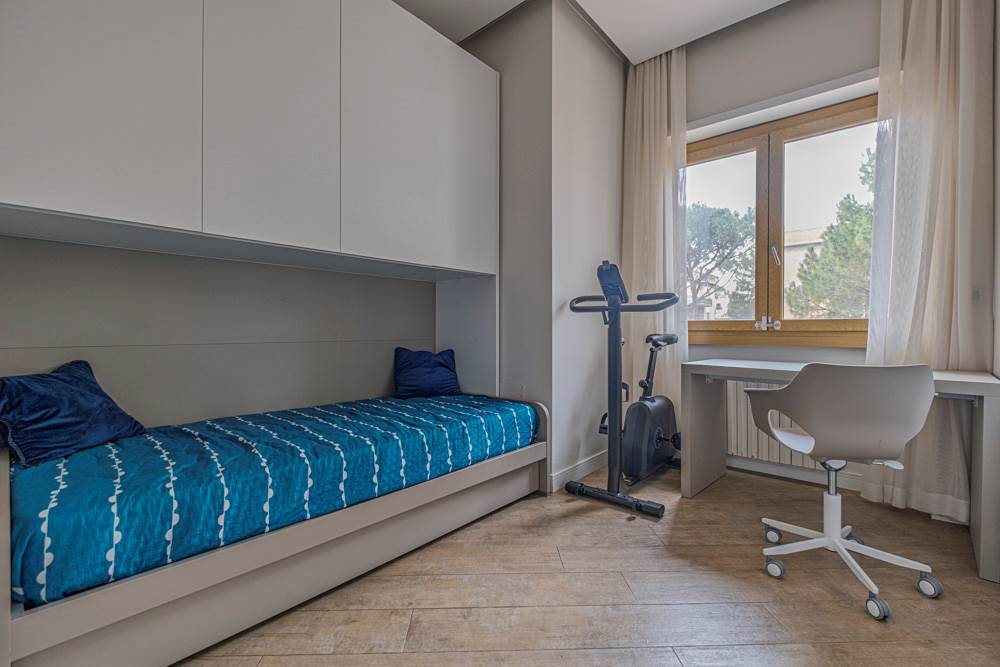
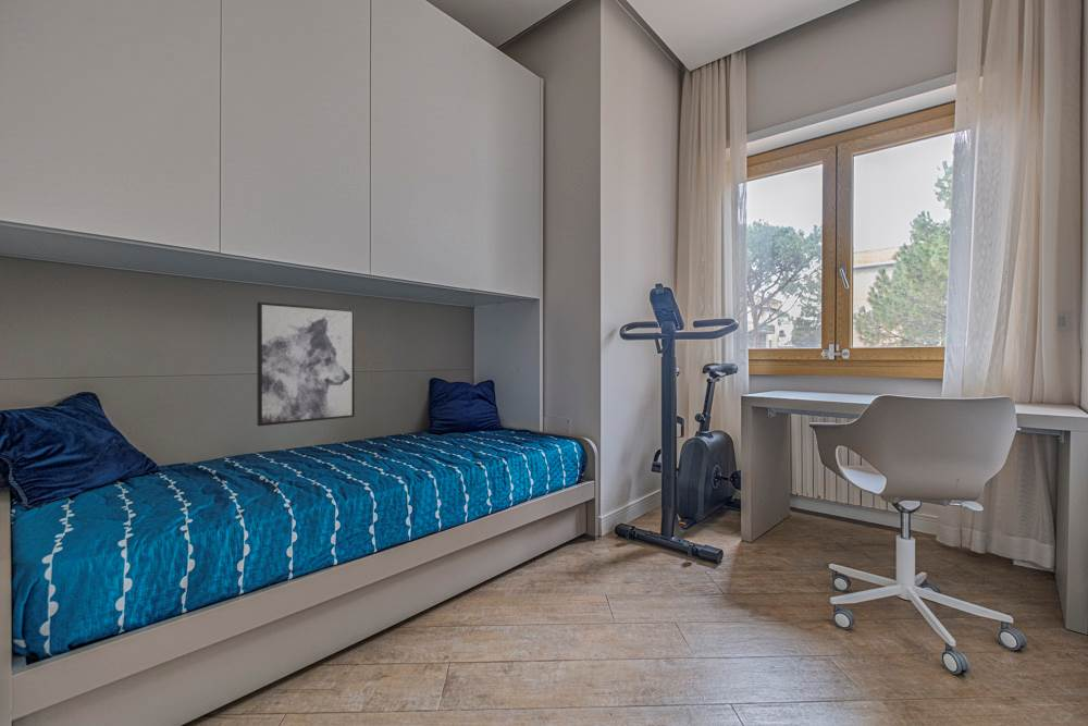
+ wall art [256,302,356,427]
